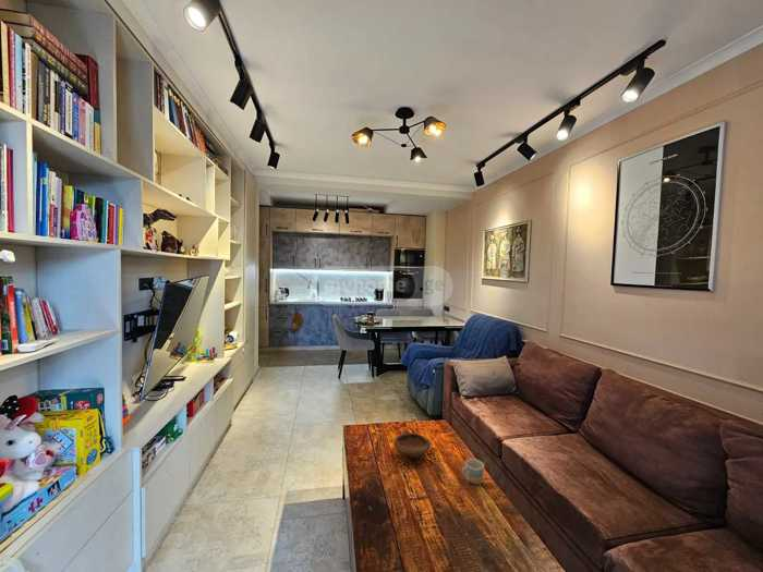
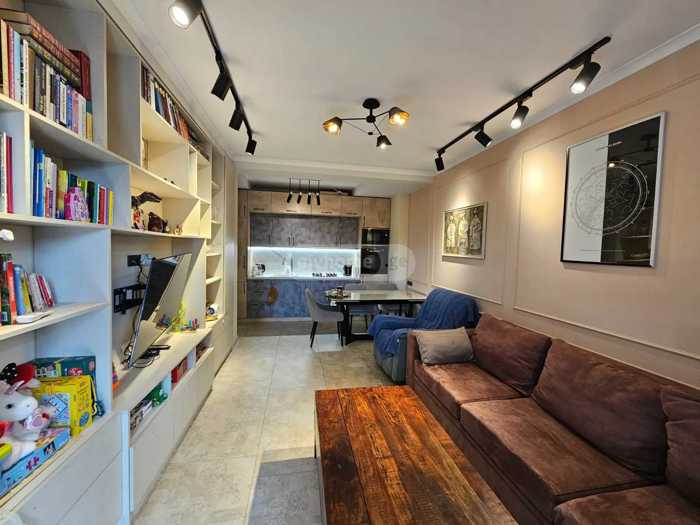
- mug [461,458,485,486]
- bowl [392,431,432,460]
